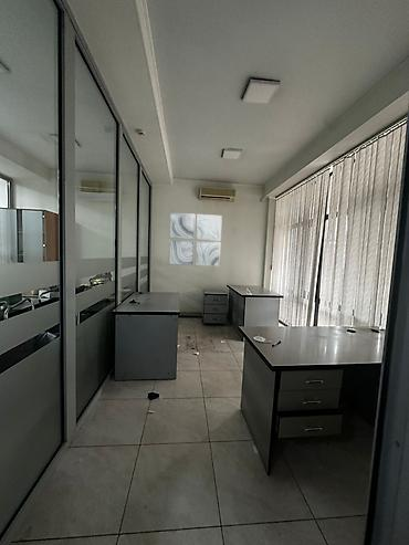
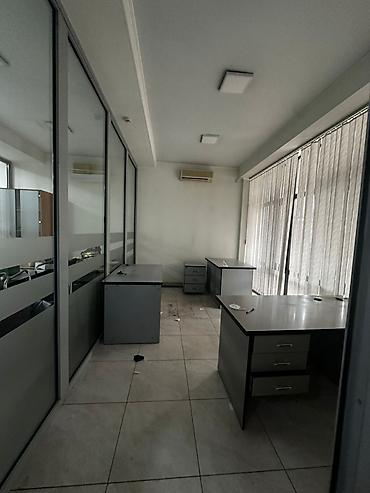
- wall art [167,211,223,268]
